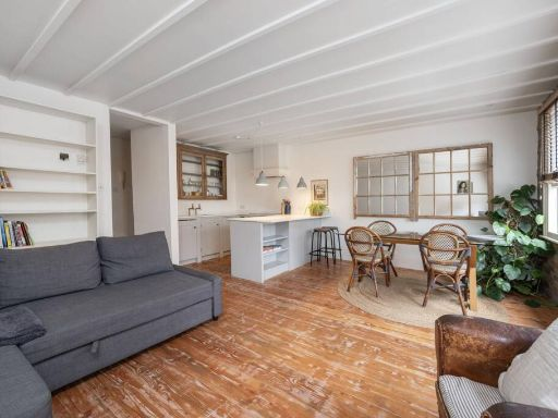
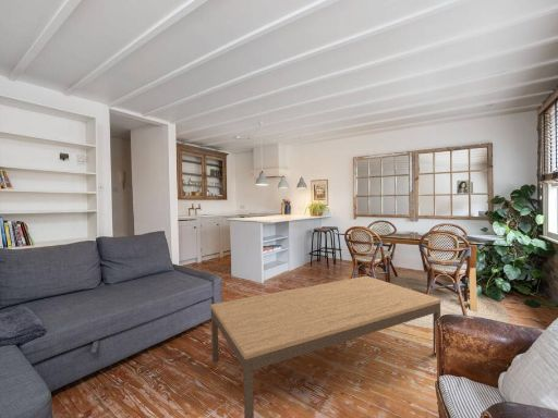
+ coffee table [209,275,442,418]
